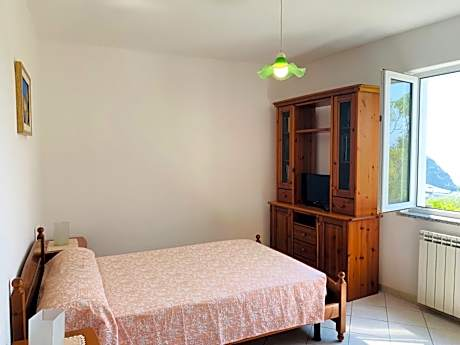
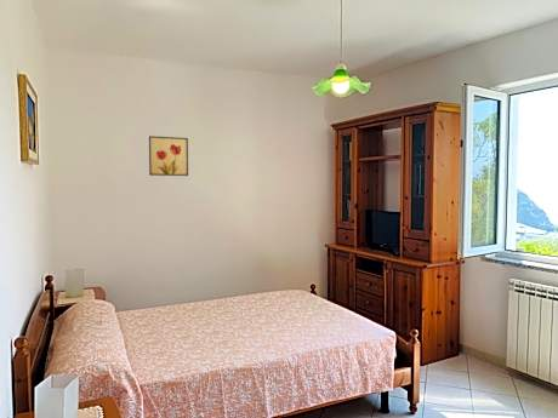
+ wall art [148,134,189,177]
